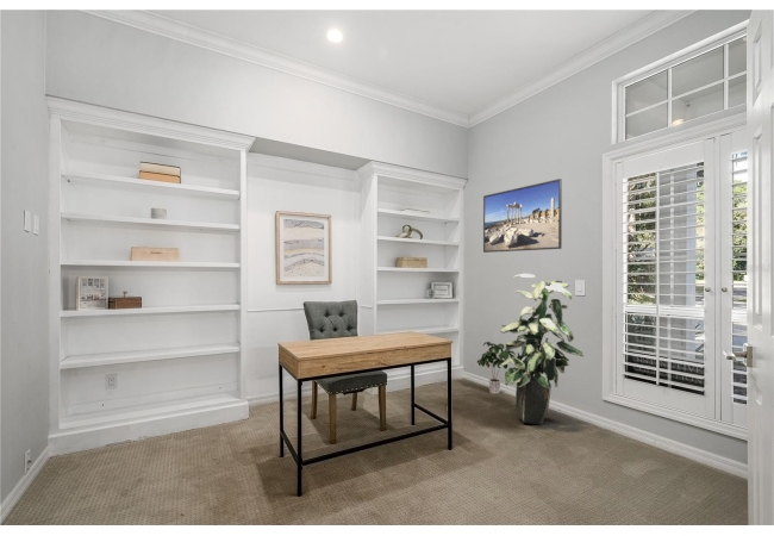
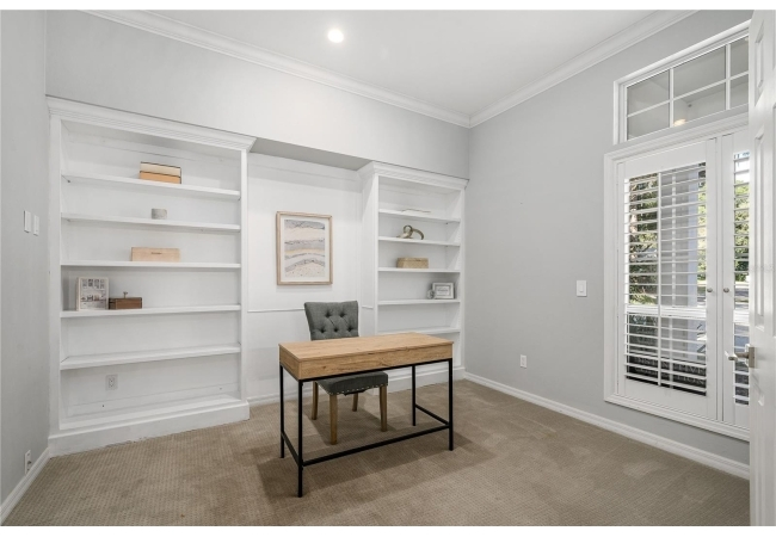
- indoor plant [499,273,585,426]
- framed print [482,177,563,254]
- potted plant [476,341,517,395]
